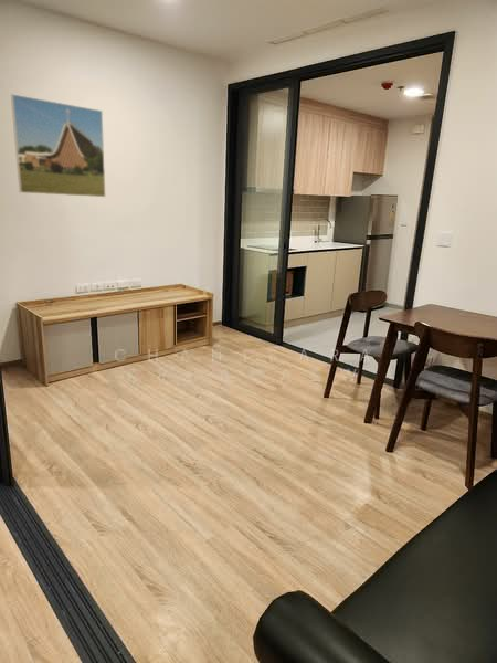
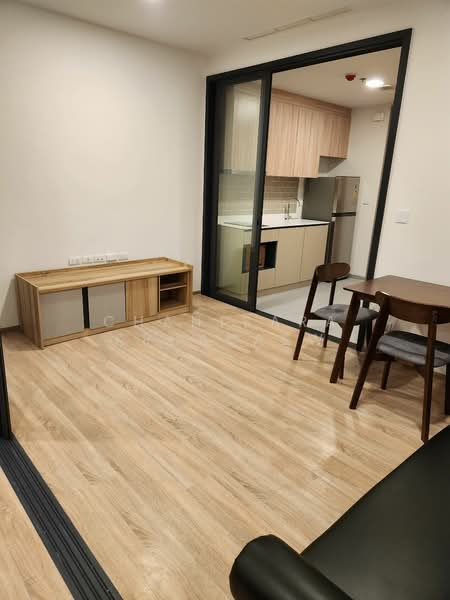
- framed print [10,93,106,198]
